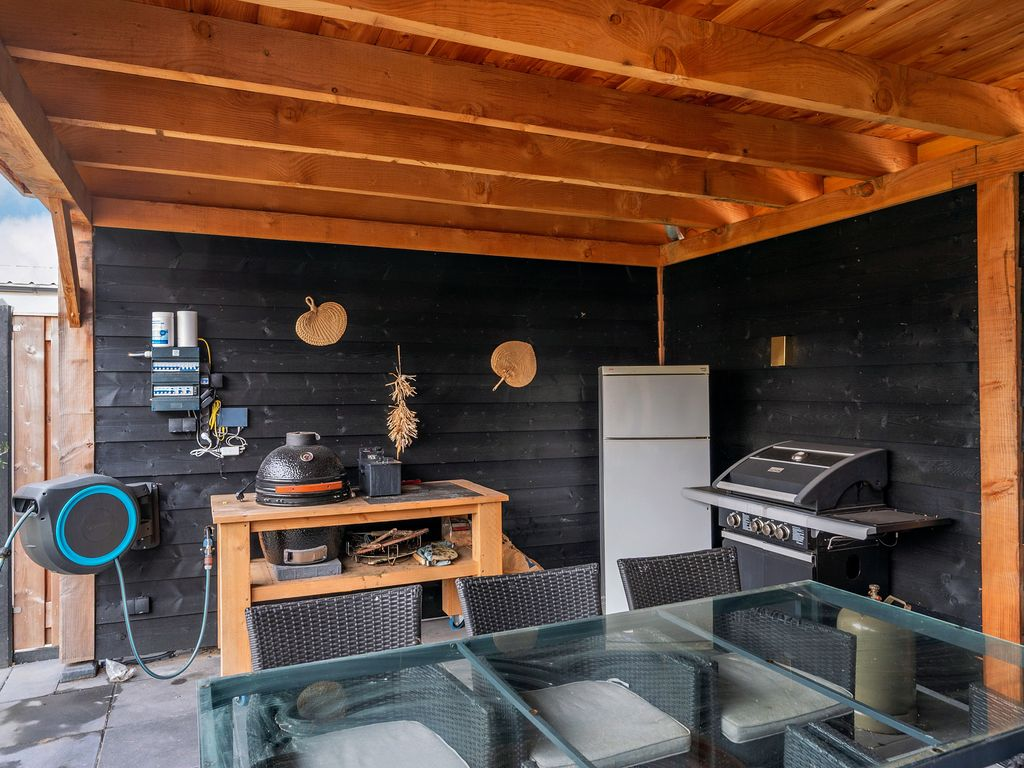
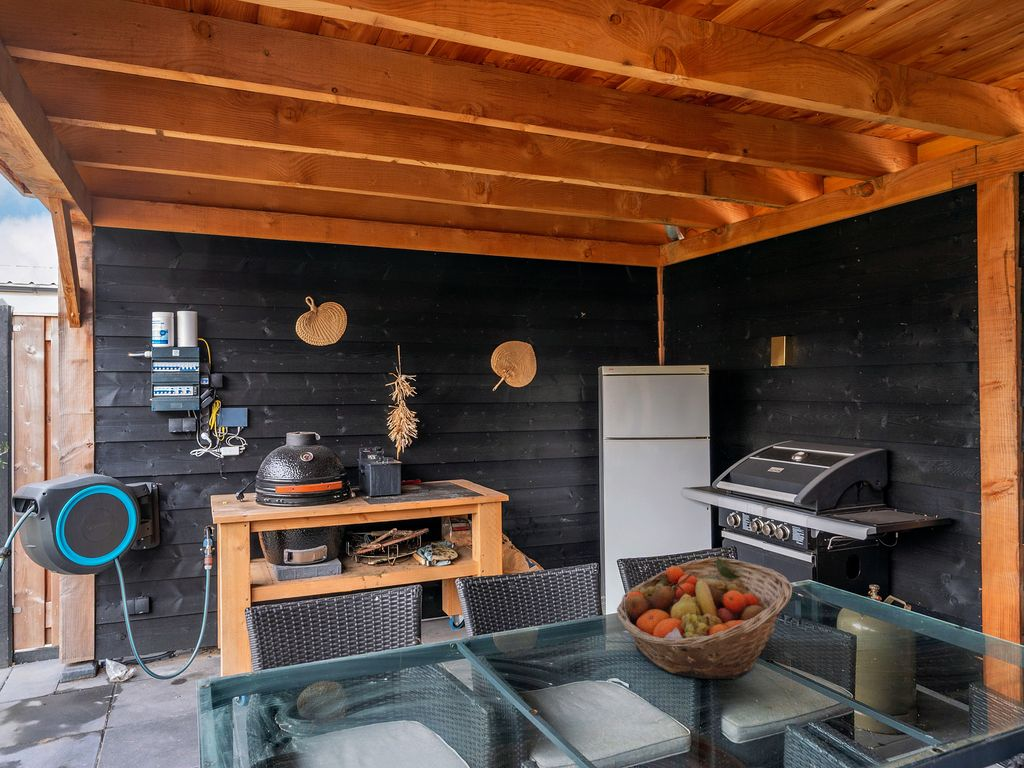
+ fruit basket [616,556,793,681]
